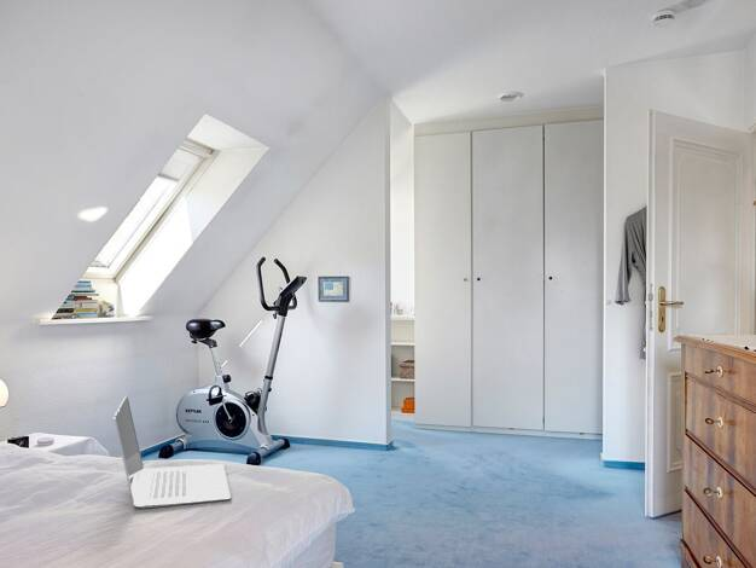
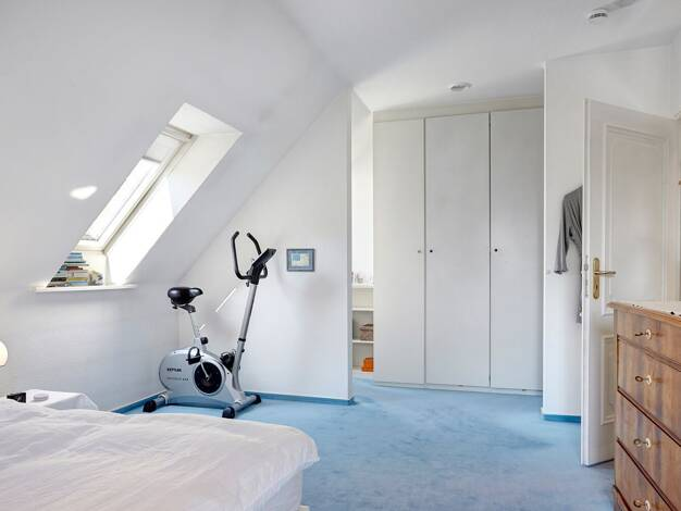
- laptop [112,394,232,510]
